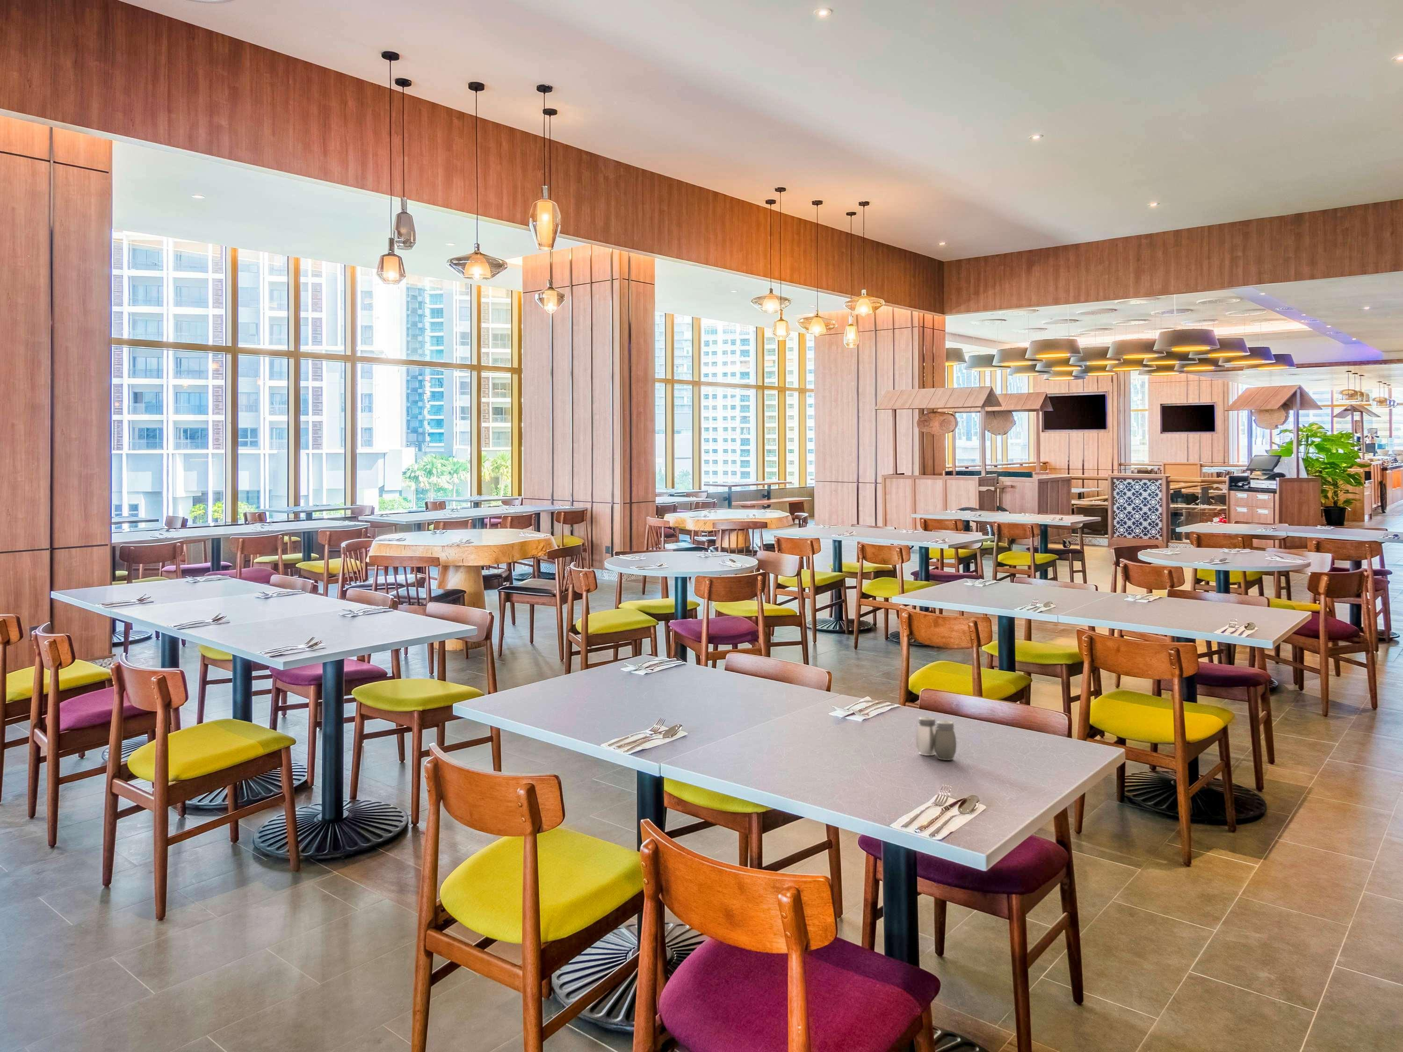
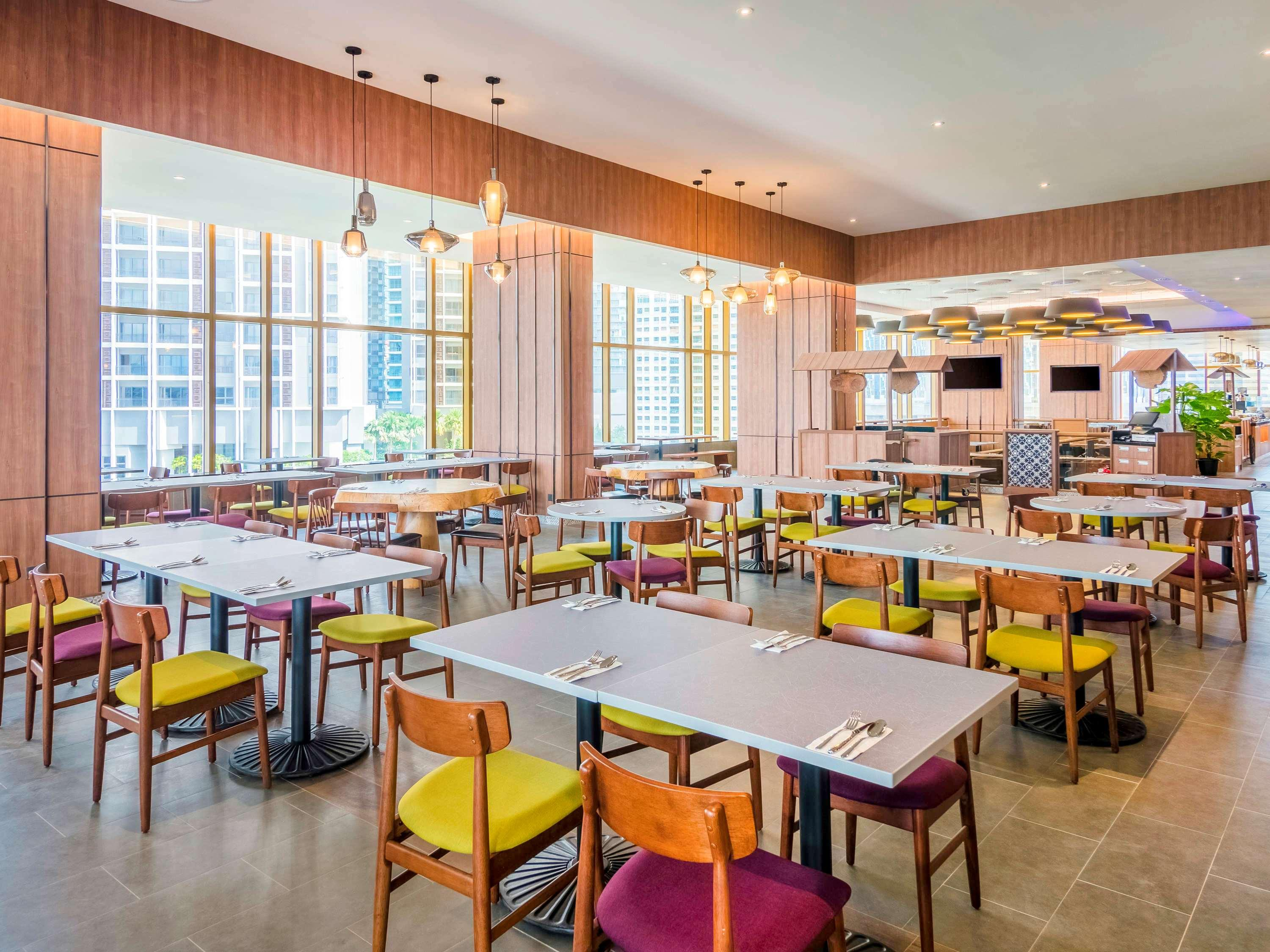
- salt and pepper shaker [916,716,957,760]
